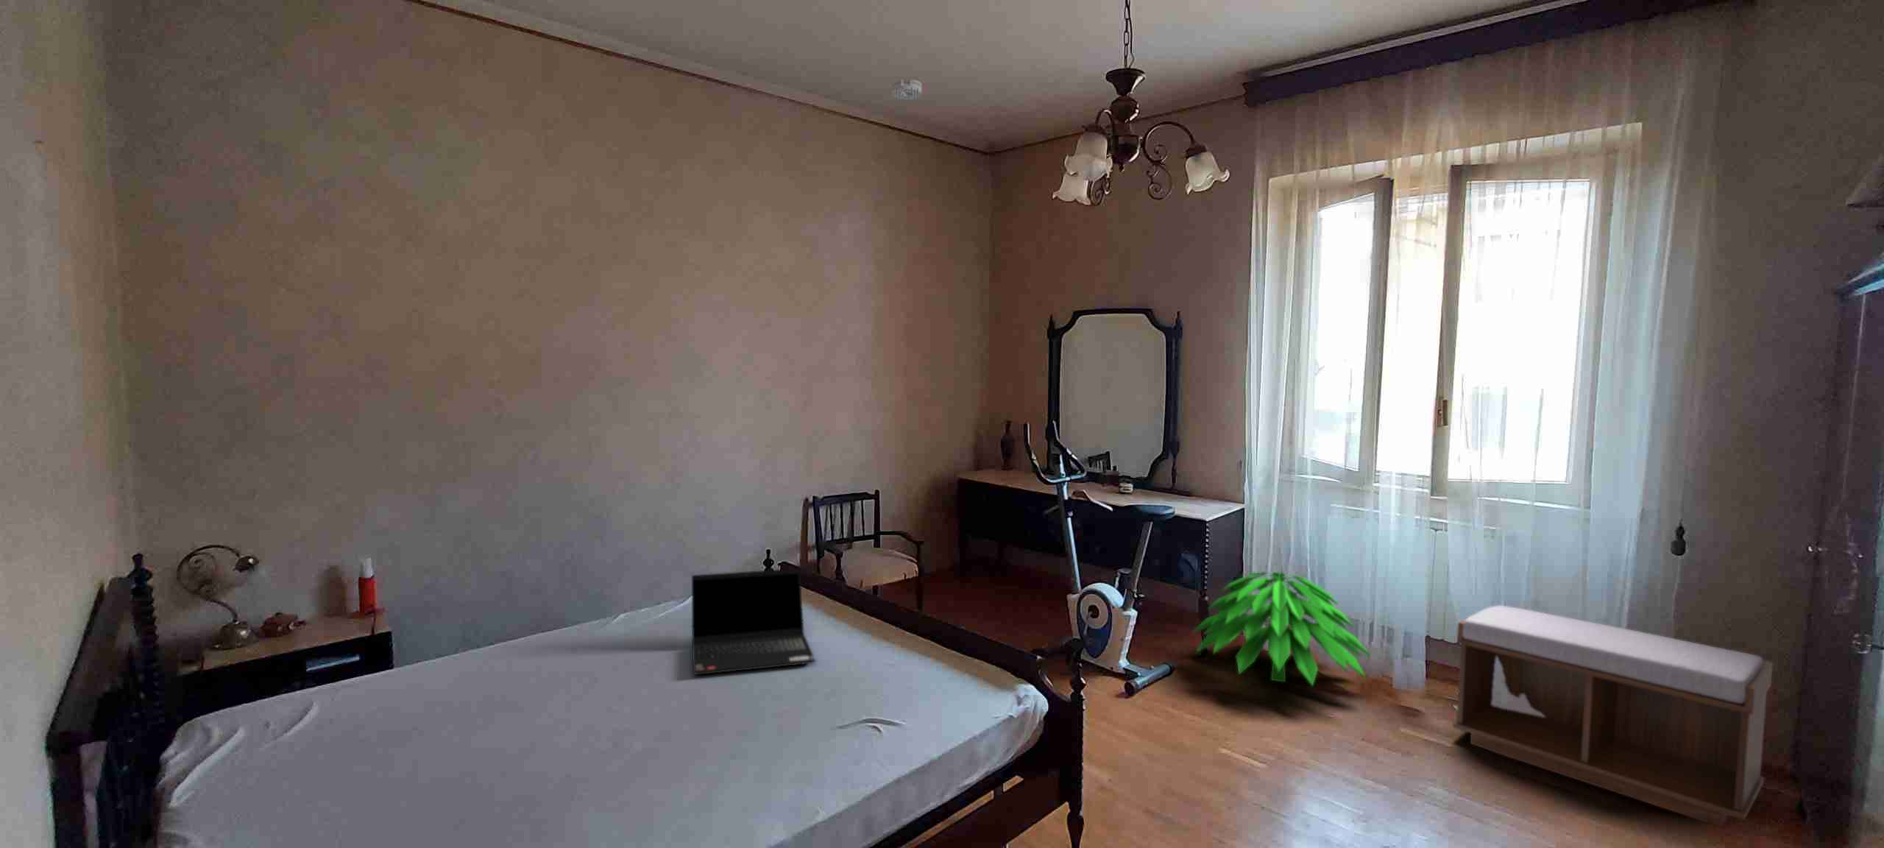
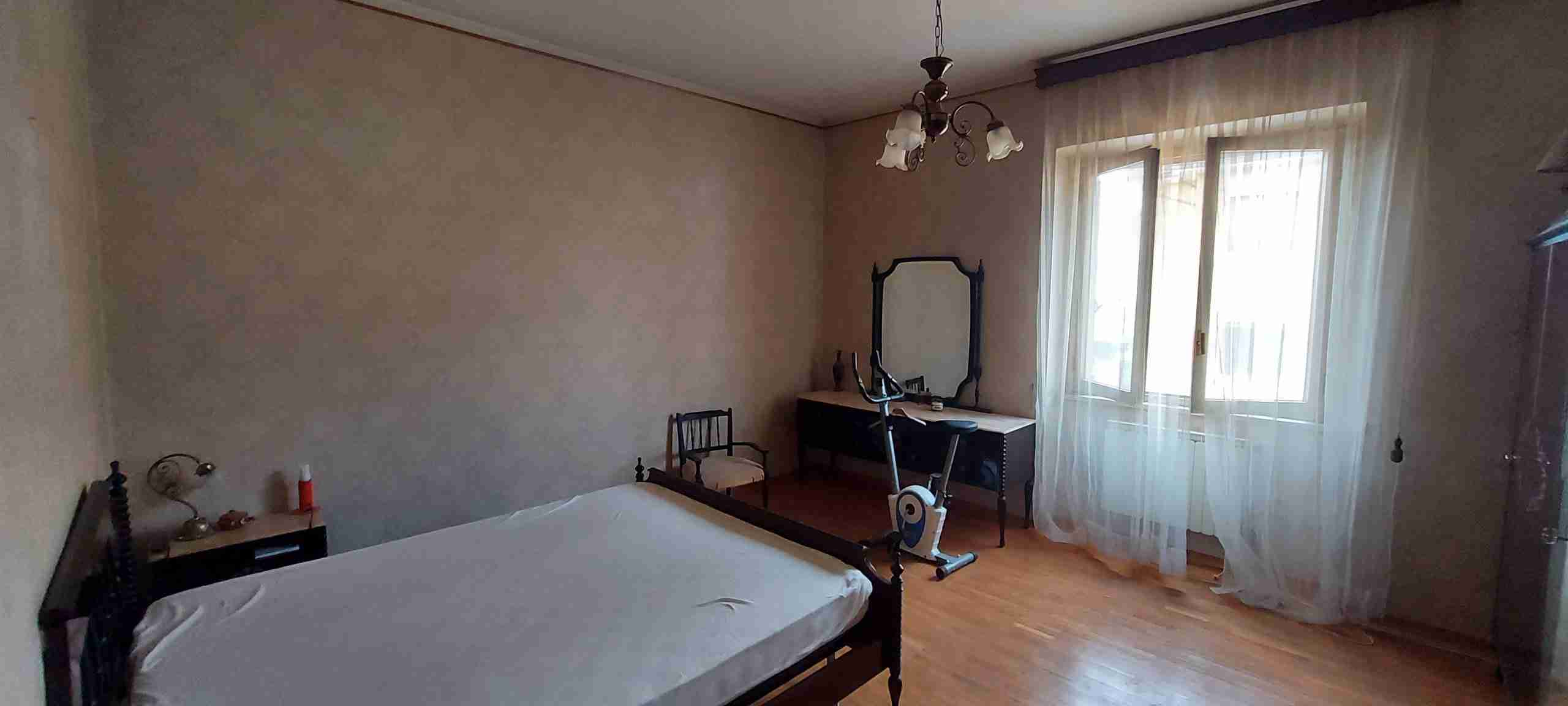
- bench [1451,604,1773,828]
- smoke detector [892,78,923,100]
- indoor plant [1192,567,1370,687]
- laptop computer [691,568,816,676]
